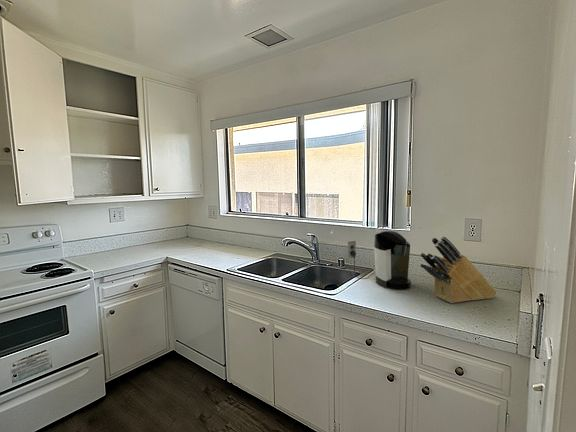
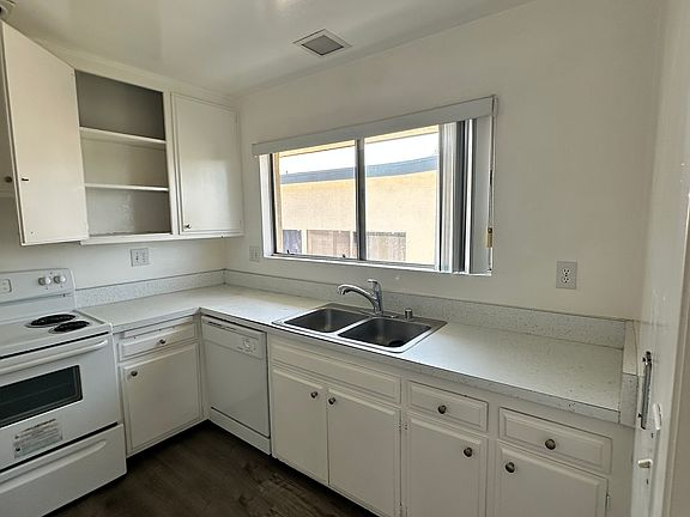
- knife block [419,235,498,304]
- coffee maker [347,230,412,290]
